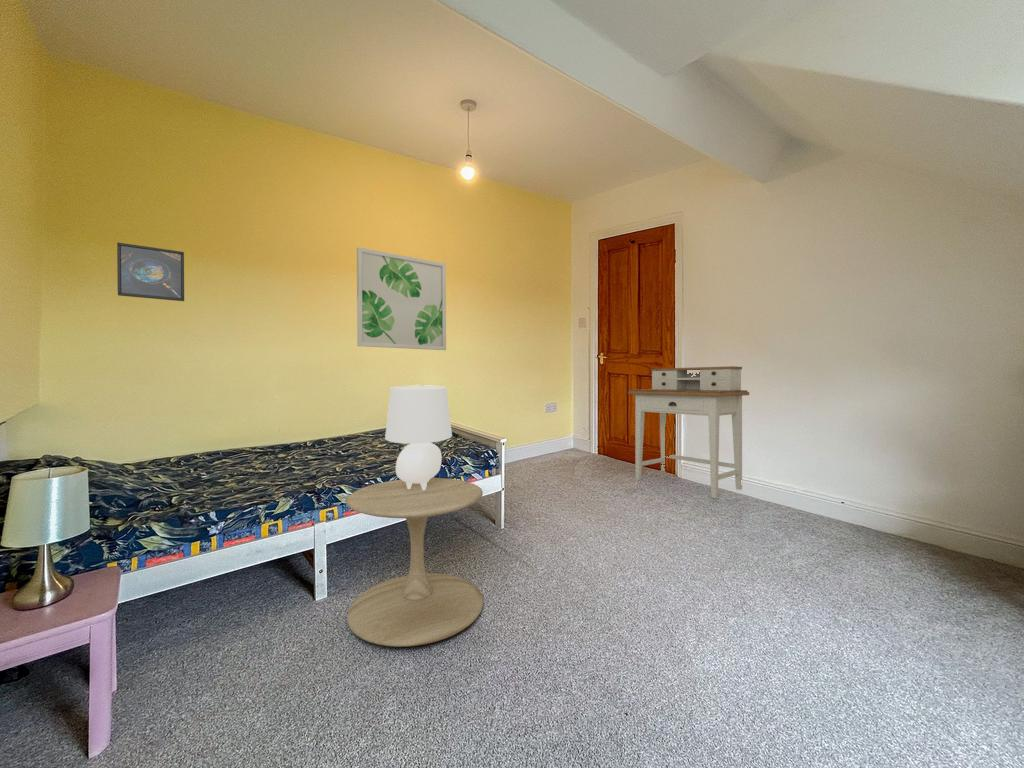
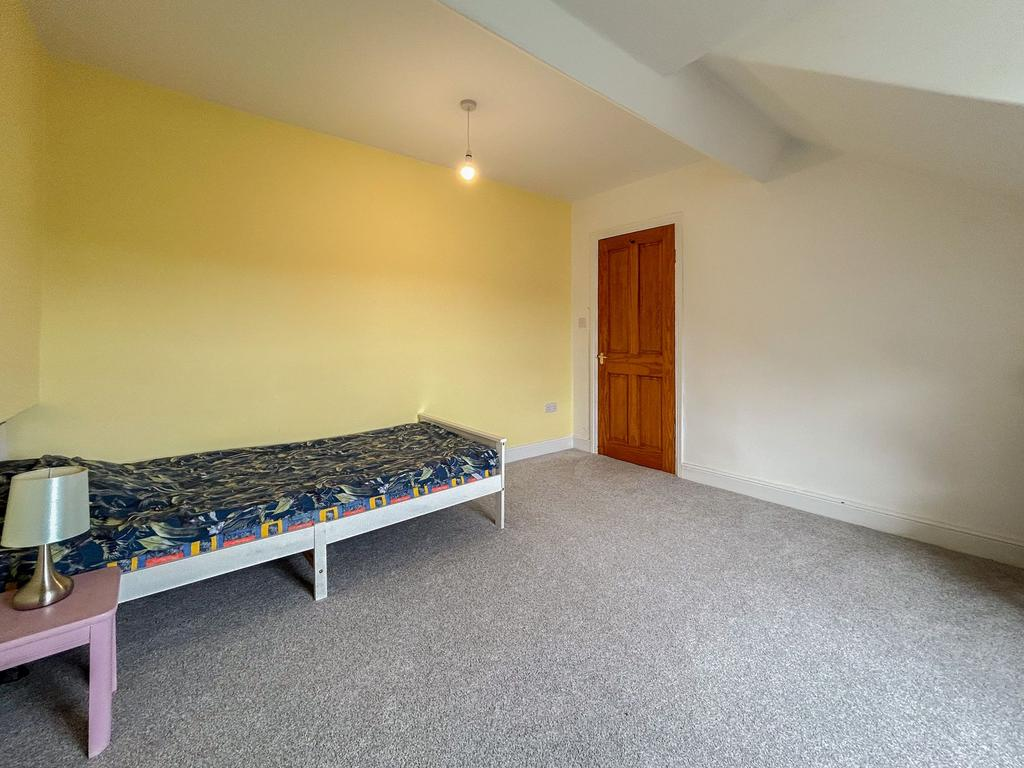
- desk [627,365,750,499]
- table lamp [384,383,453,490]
- wall art [356,246,447,351]
- side table [346,477,484,648]
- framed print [116,242,185,302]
